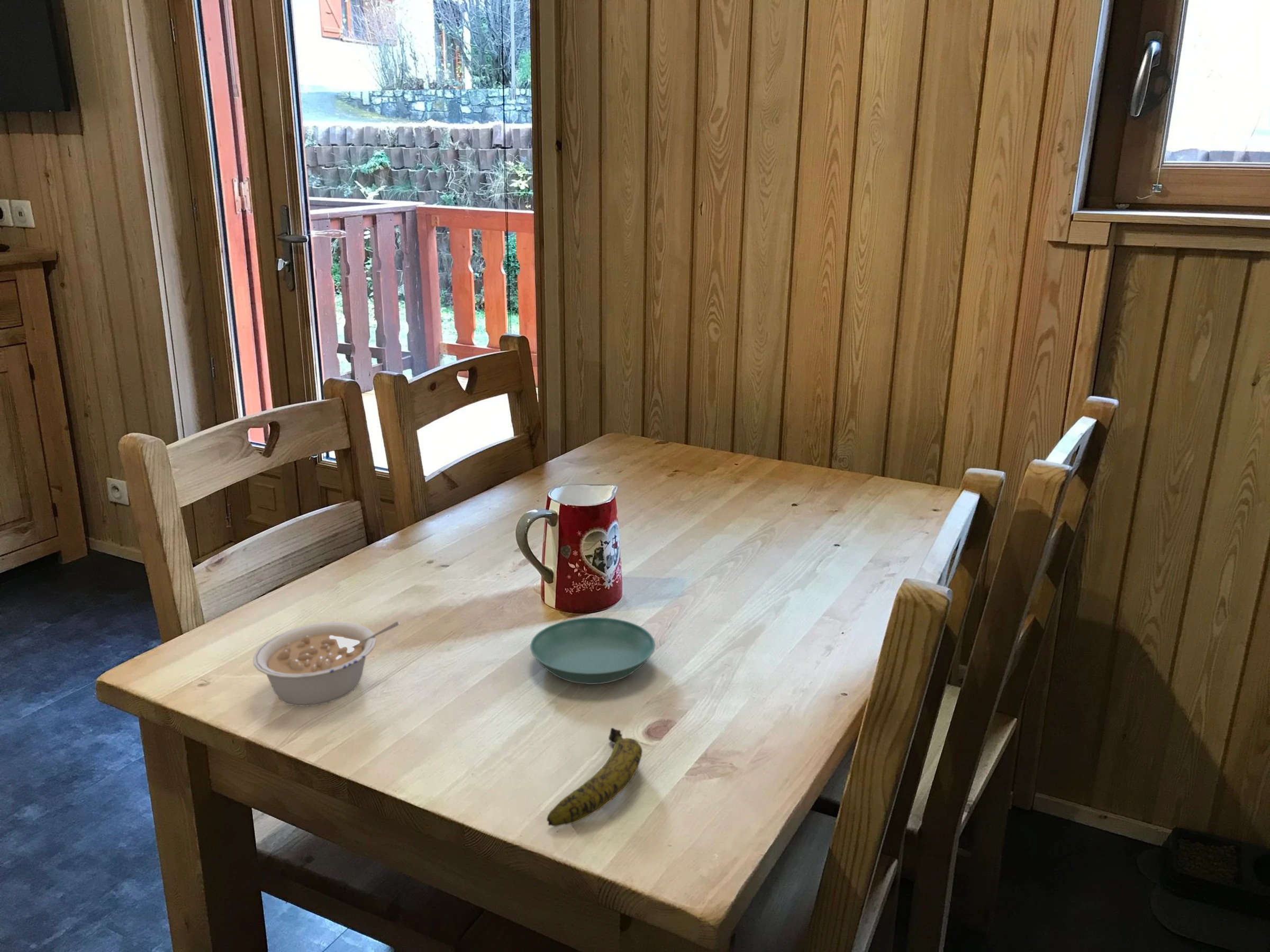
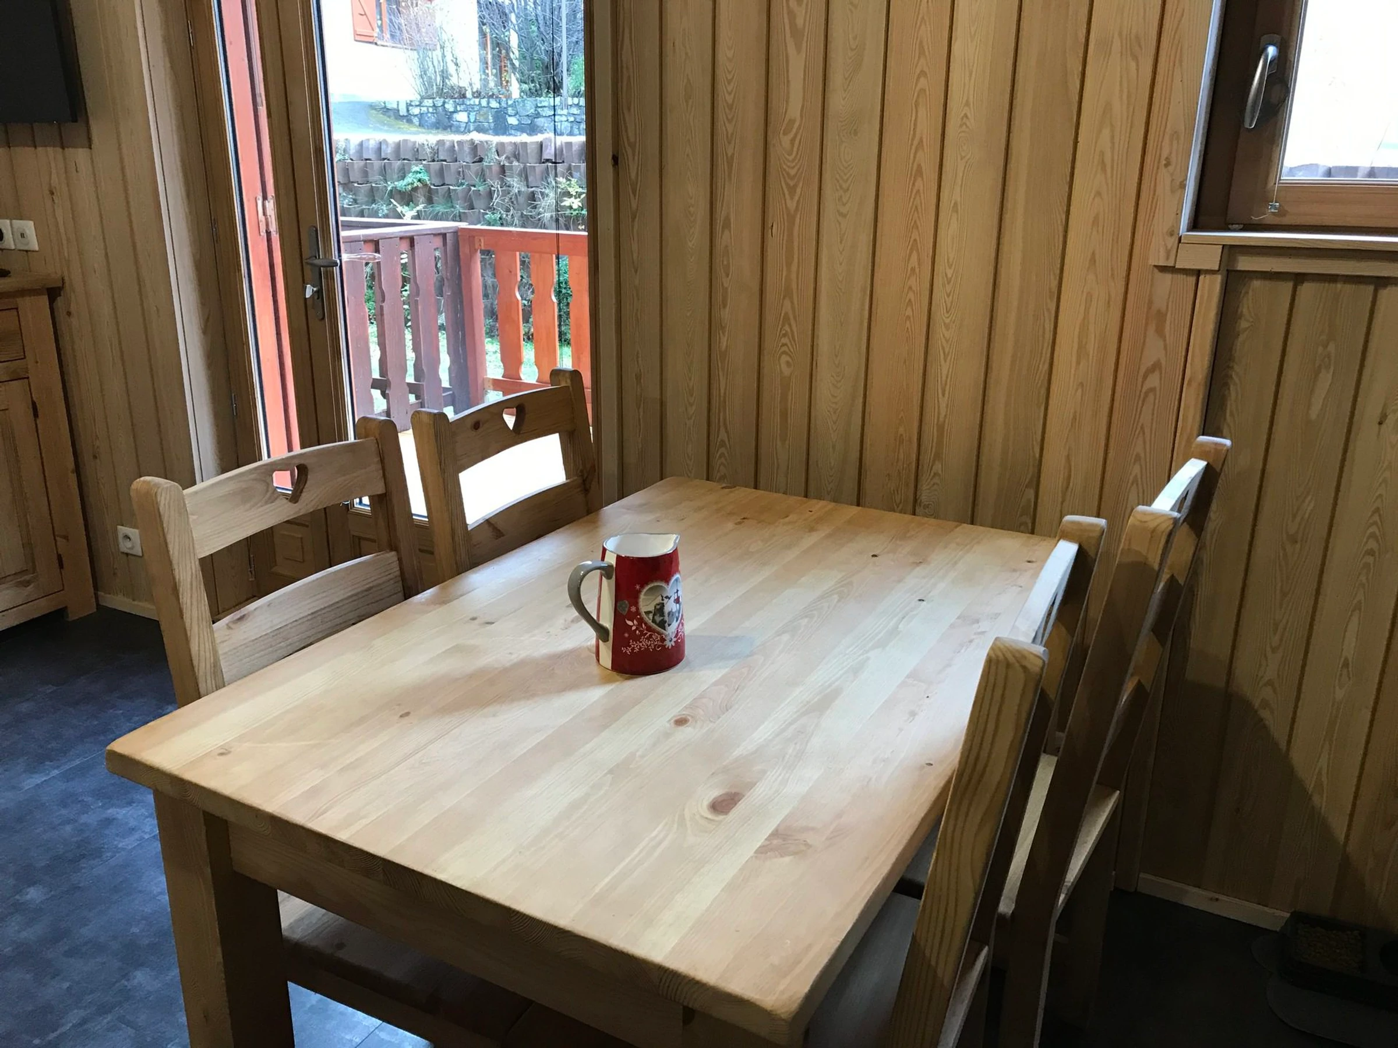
- banana [546,727,643,827]
- saucer [530,617,656,685]
- legume [252,621,400,707]
